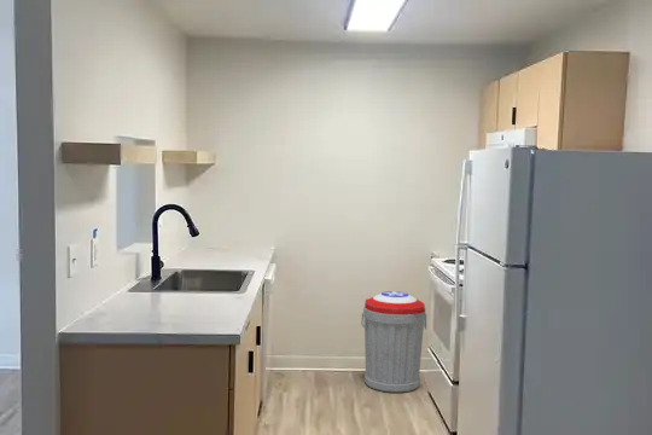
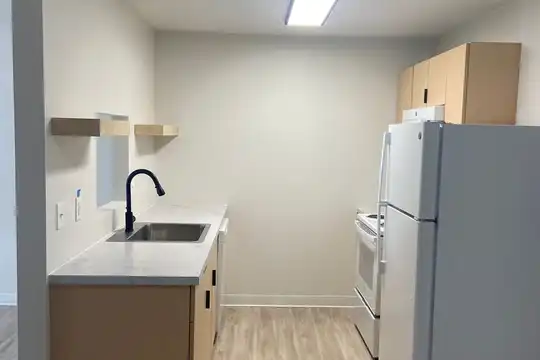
- trash can [360,290,427,394]
